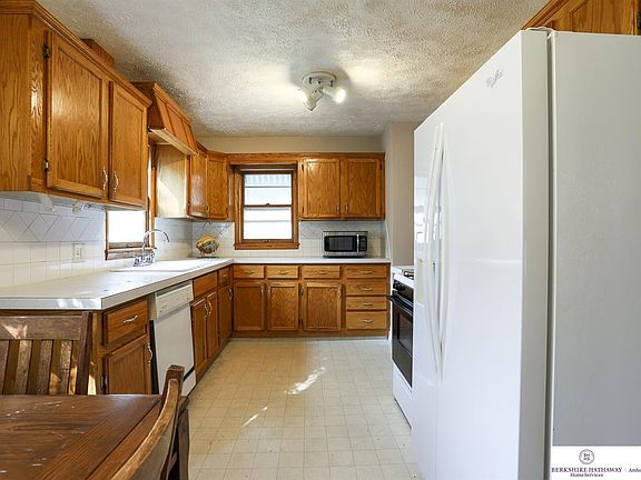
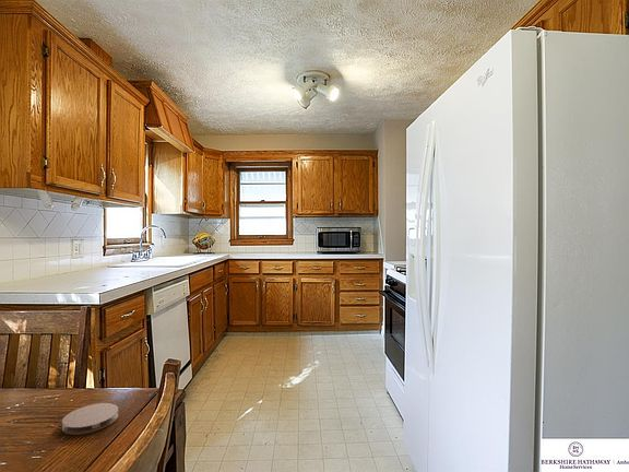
+ coaster [61,402,119,436]
